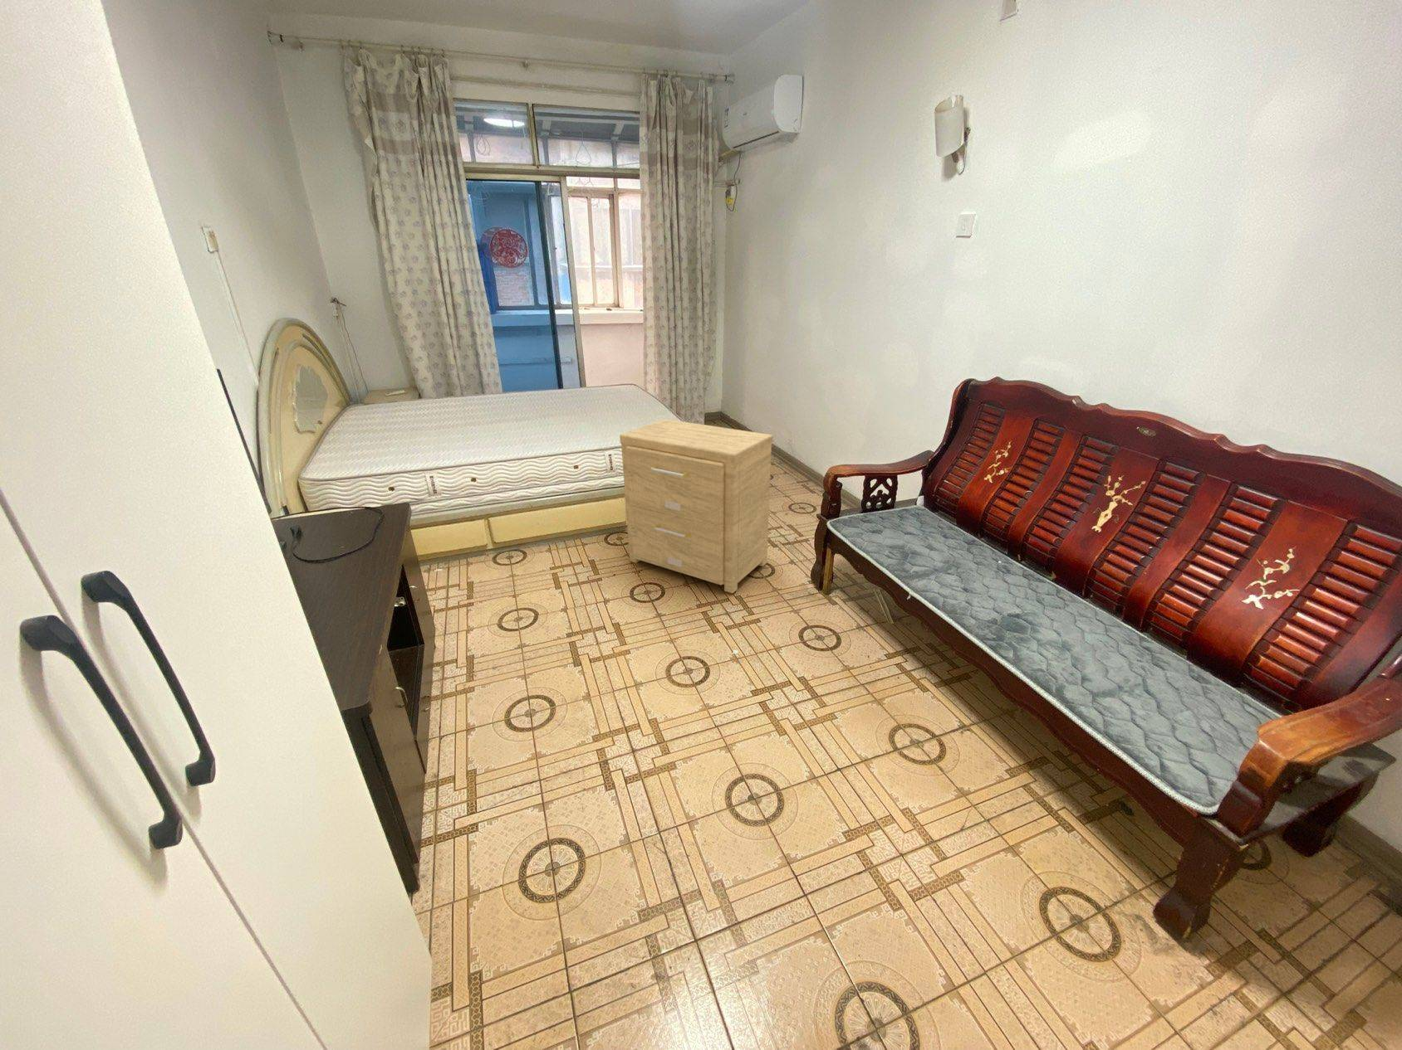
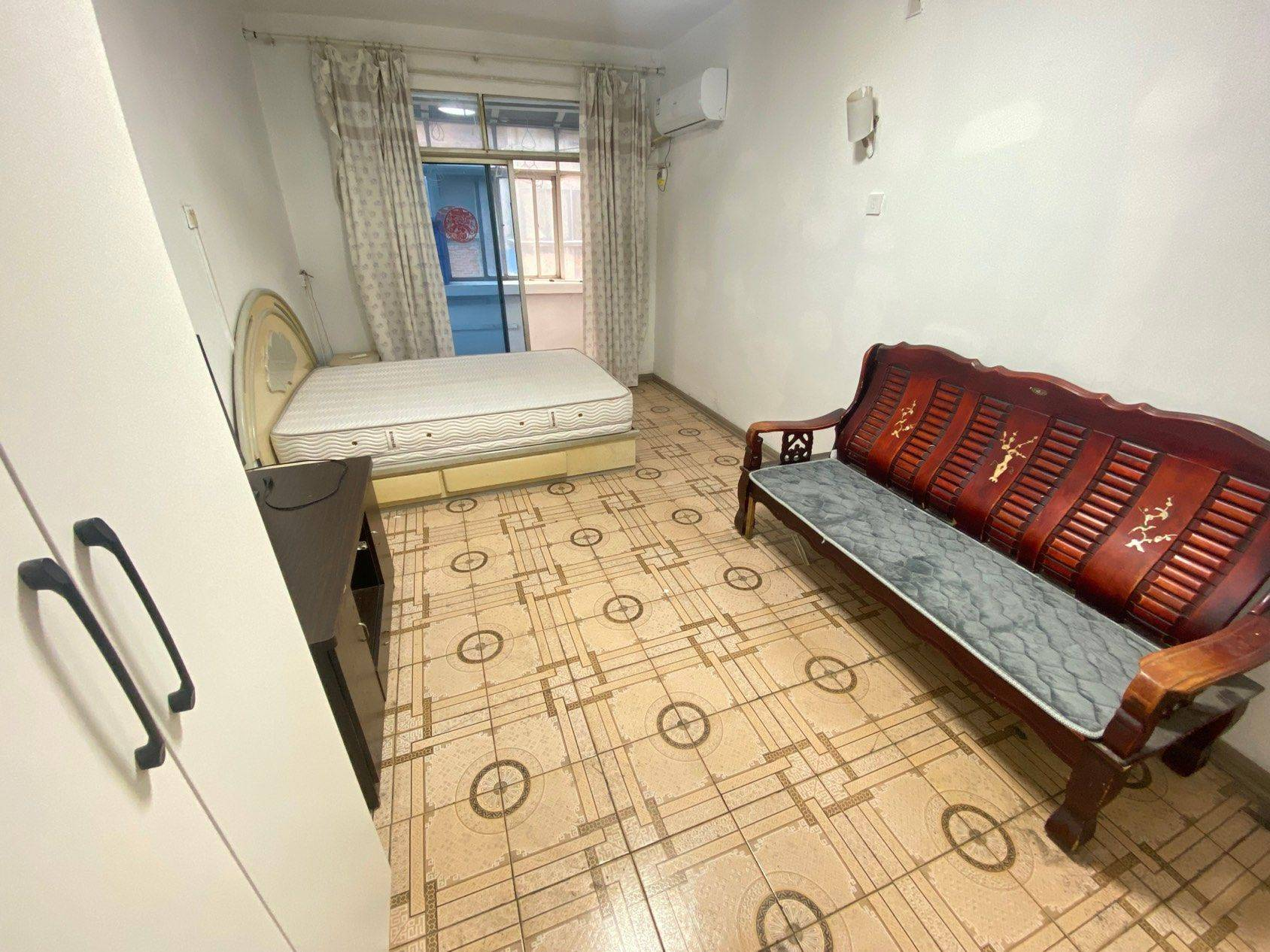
- side table [619,418,773,593]
